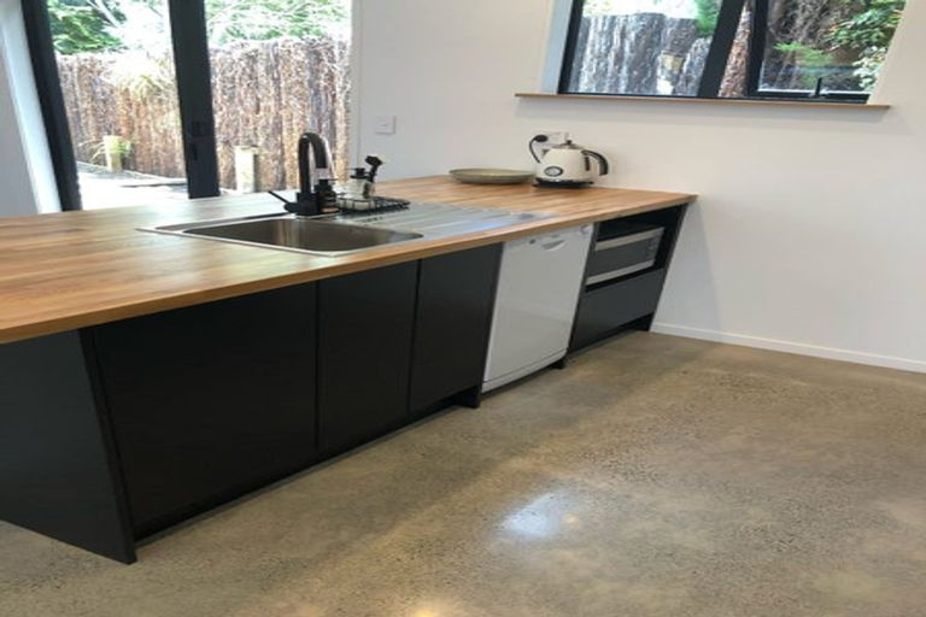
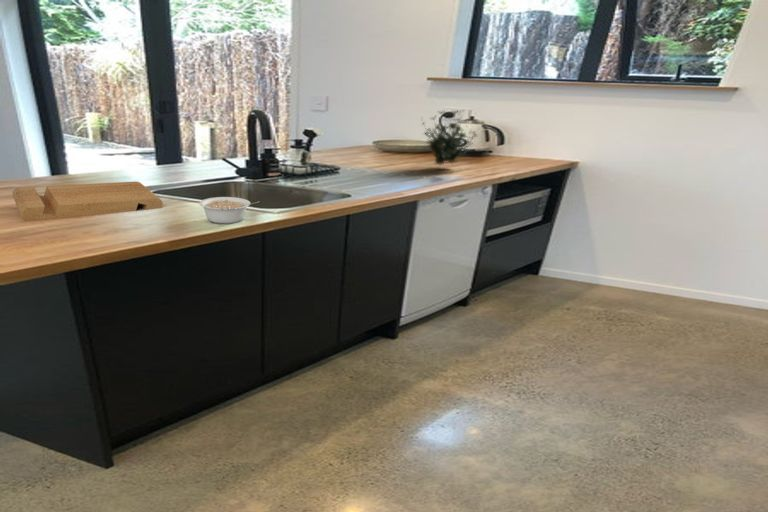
+ legume [198,196,261,225]
+ cutting board [11,181,164,222]
+ plant [420,110,486,167]
